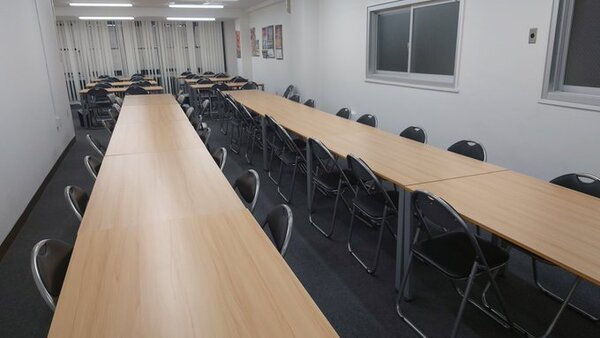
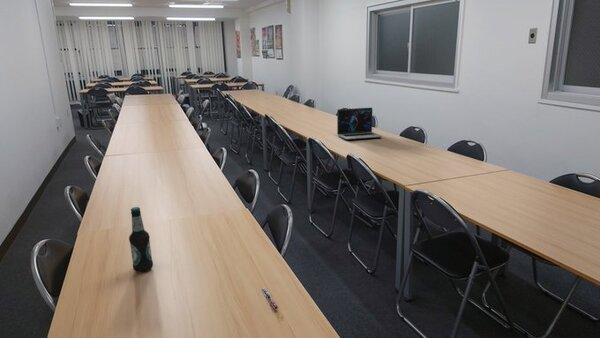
+ pen [261,287,279,310]
+ laptop [336,107,383,141]
+ bottle [128,206,154,273]
